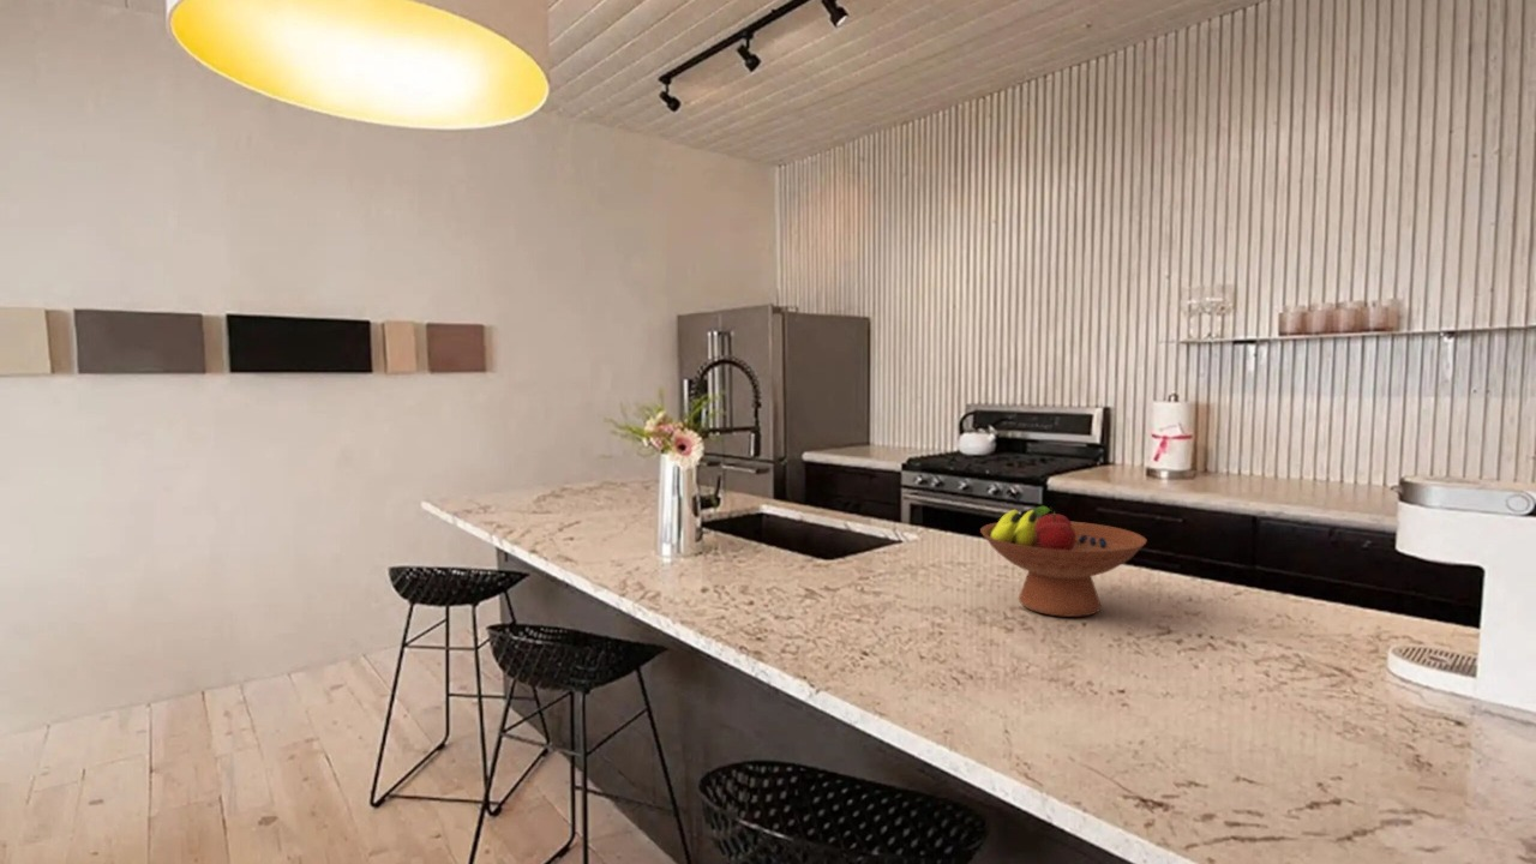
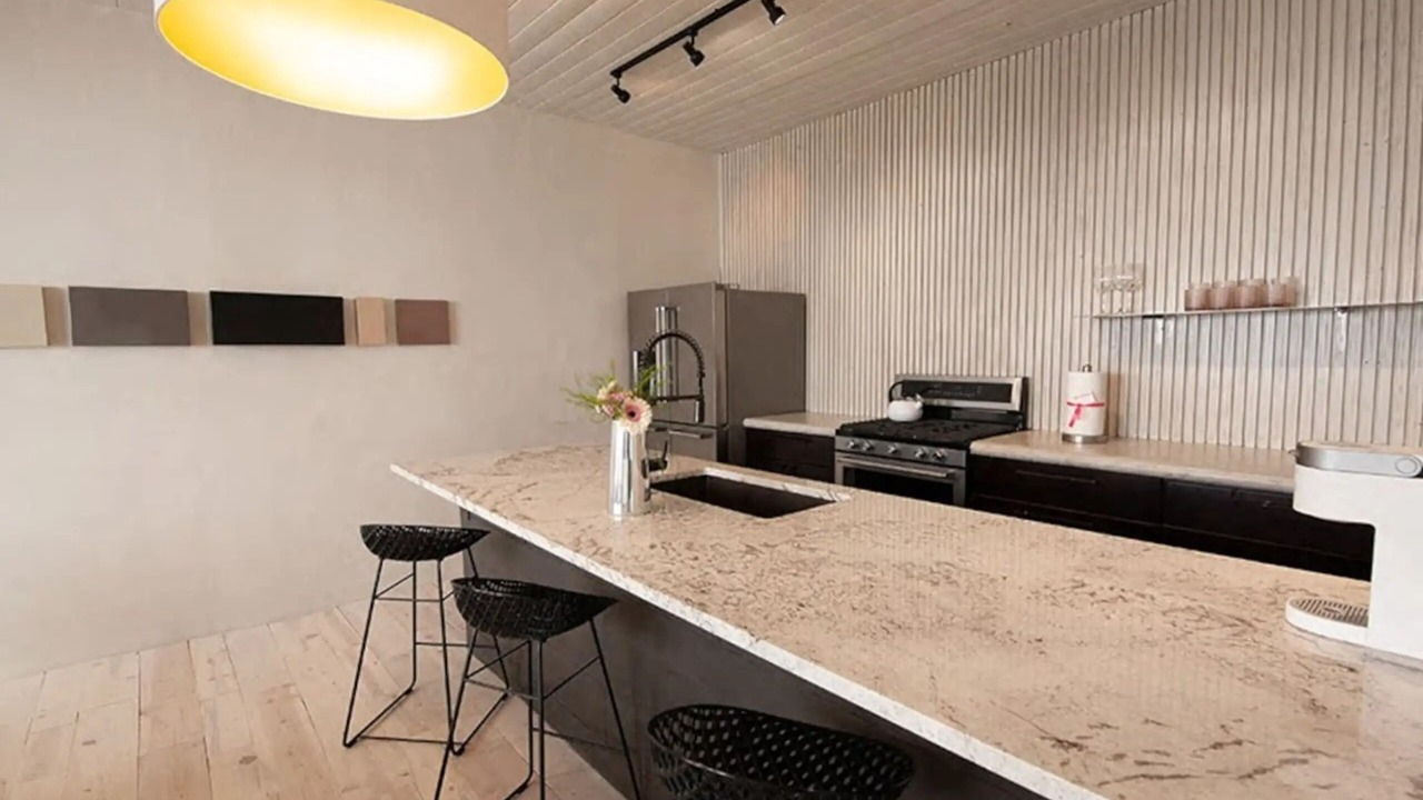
- fruit bowl [979,505,1148,618]
